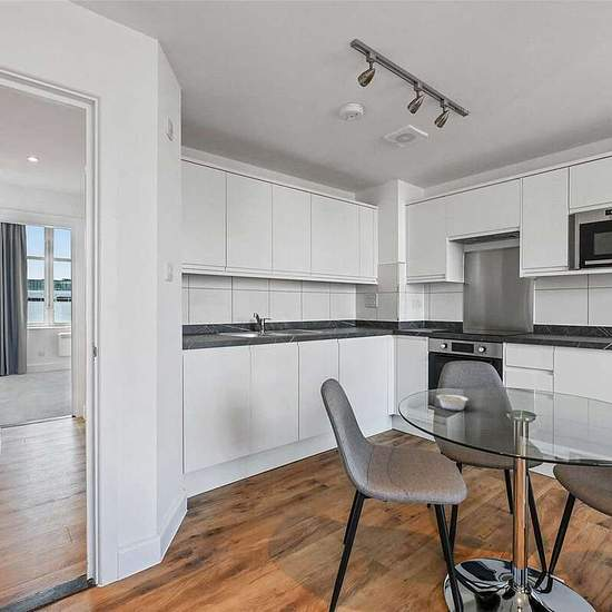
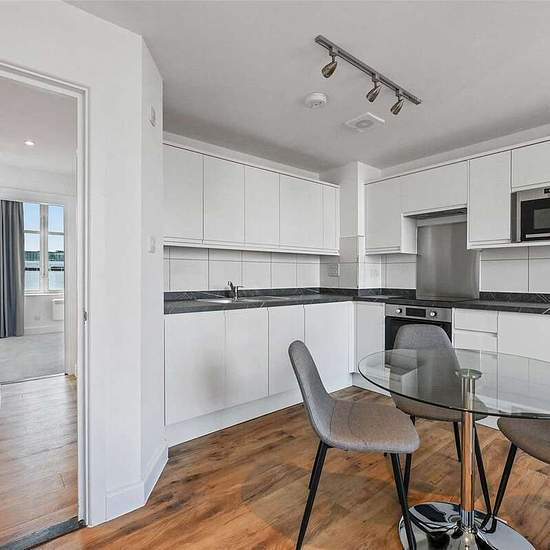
- legume [436,391,470,412]
